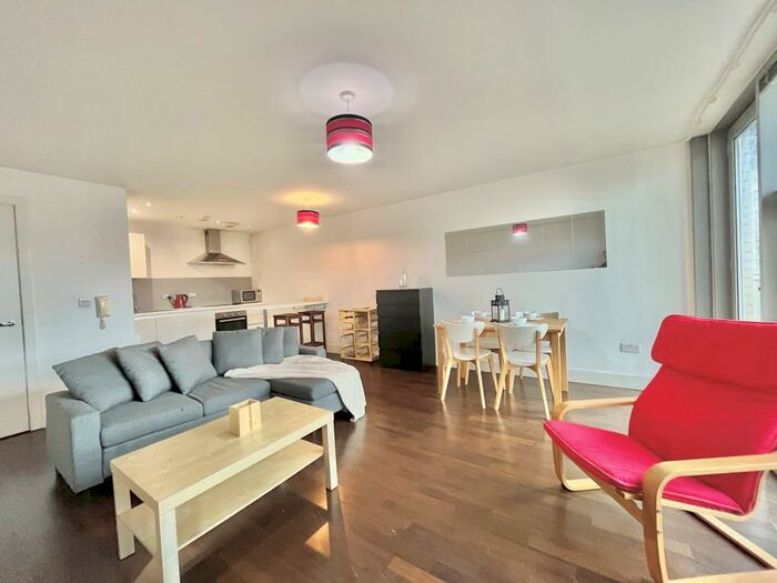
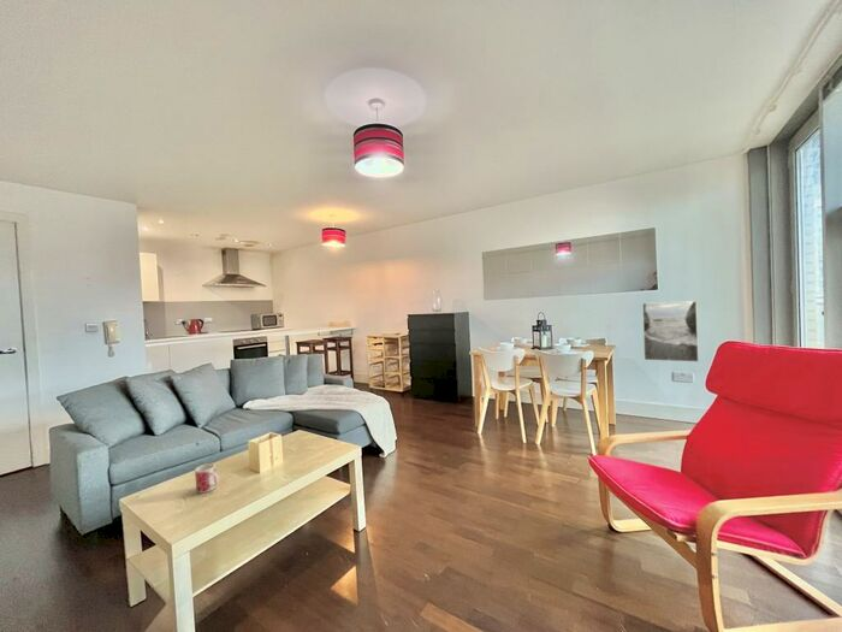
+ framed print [641,300,700,364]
+ mug [194,462,220,495]
